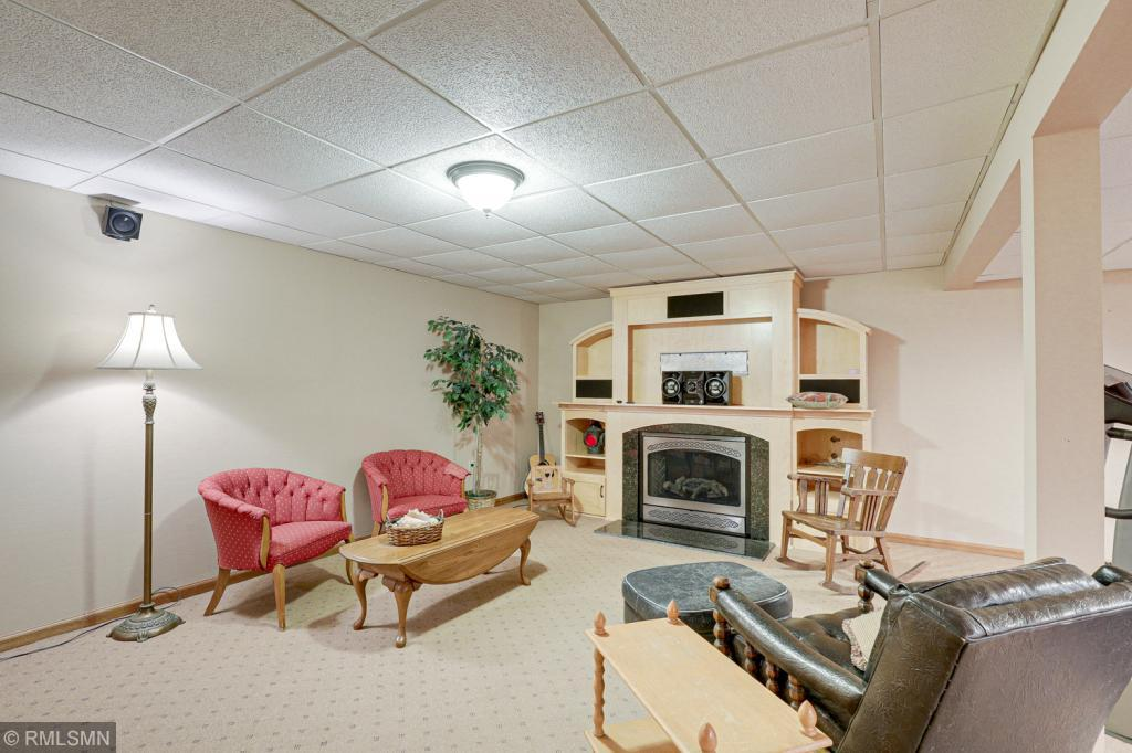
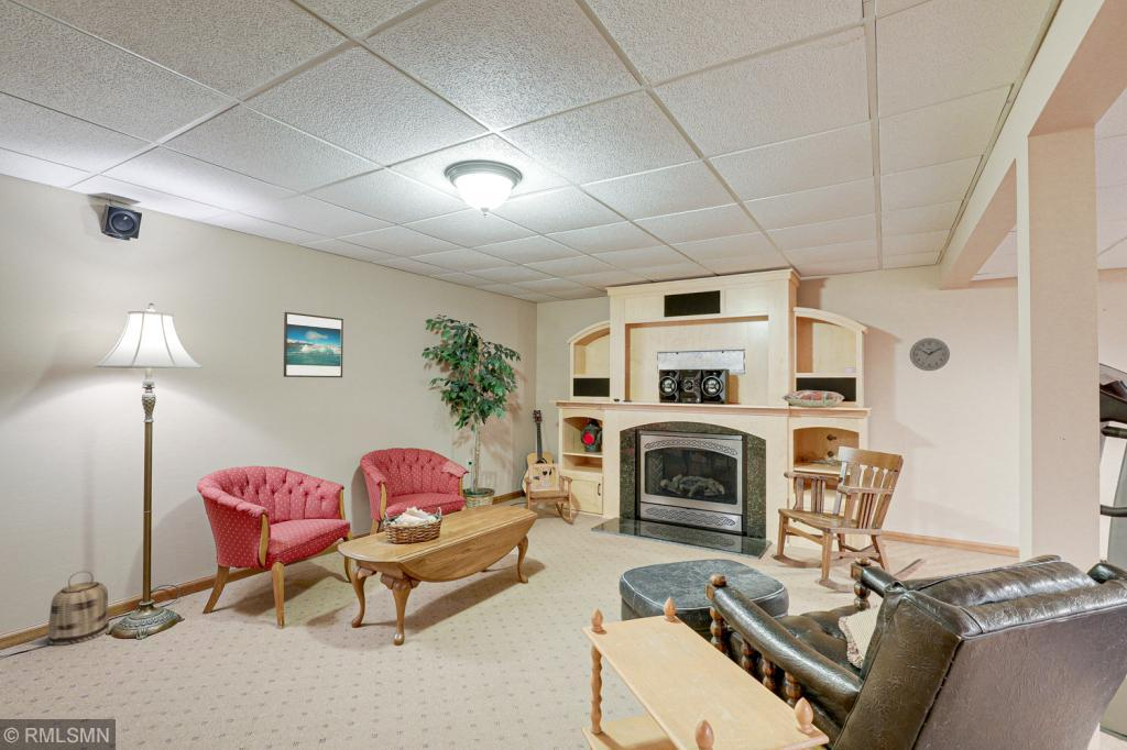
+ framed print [283,311,344,378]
+ basket [46,570,111,647]
+ wall clock [909,337,951,372]
